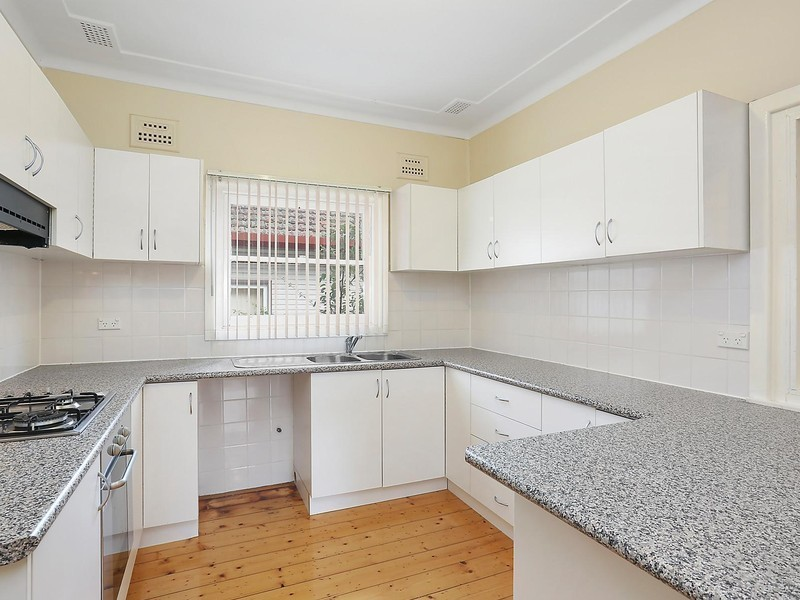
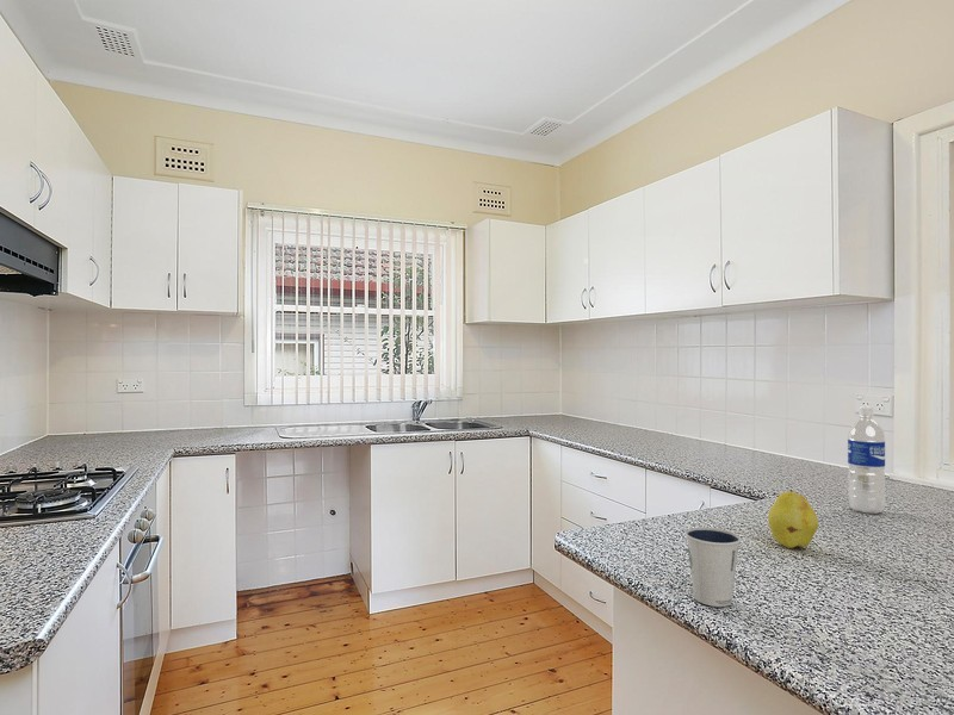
+ fruit [767,489,819,549]
+ dixie cup [684,527,742,608]
+ water bottle [847,406,886,515]
